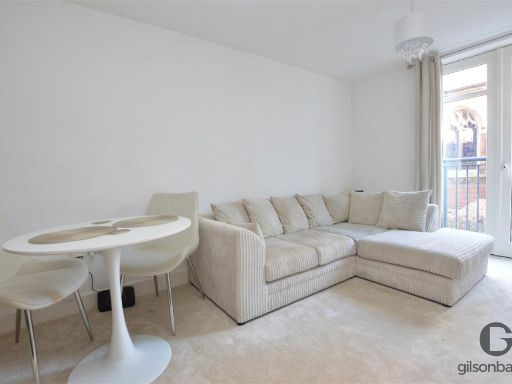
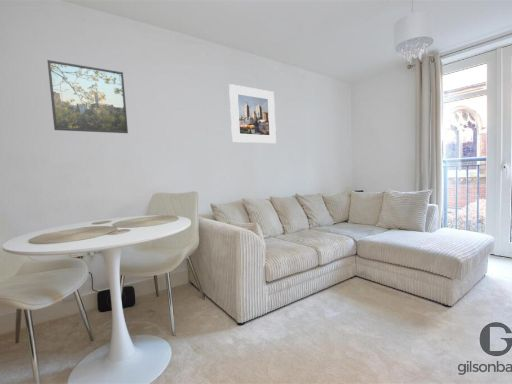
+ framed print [46,59,129,134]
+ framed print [228,83,277,144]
